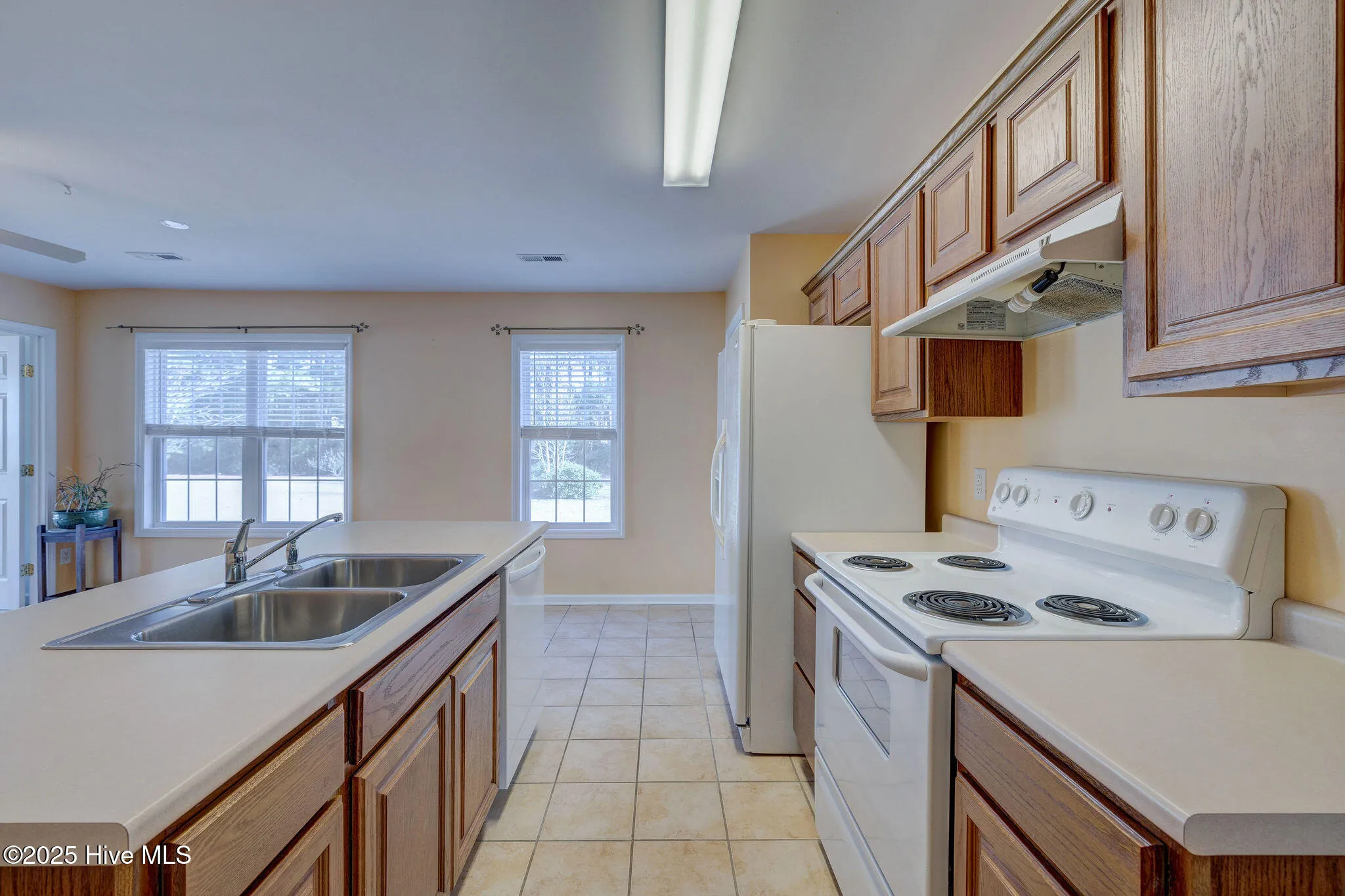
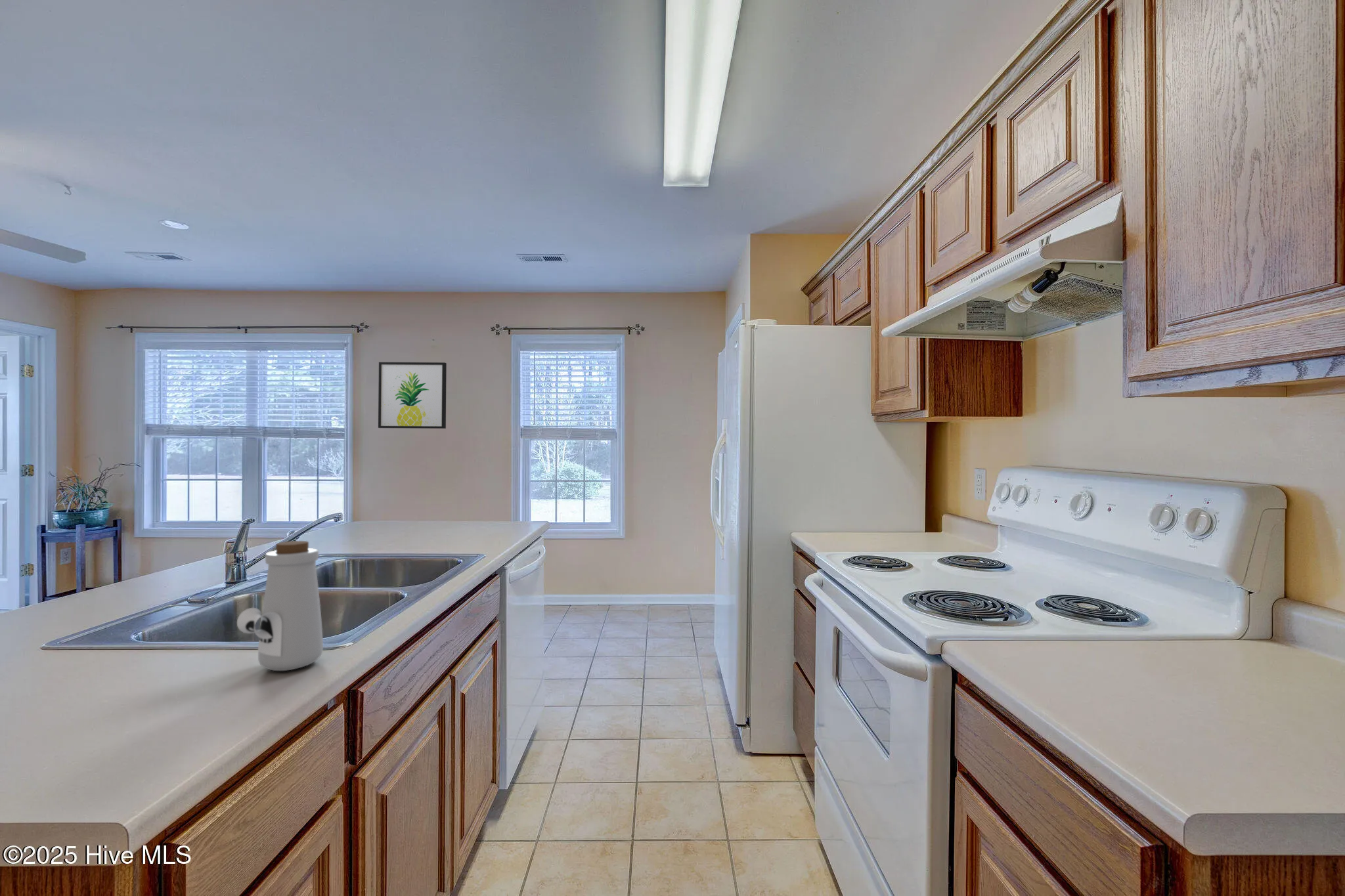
+ bottle [236,540,324,672]
+ wall art [378,362,447,429]
